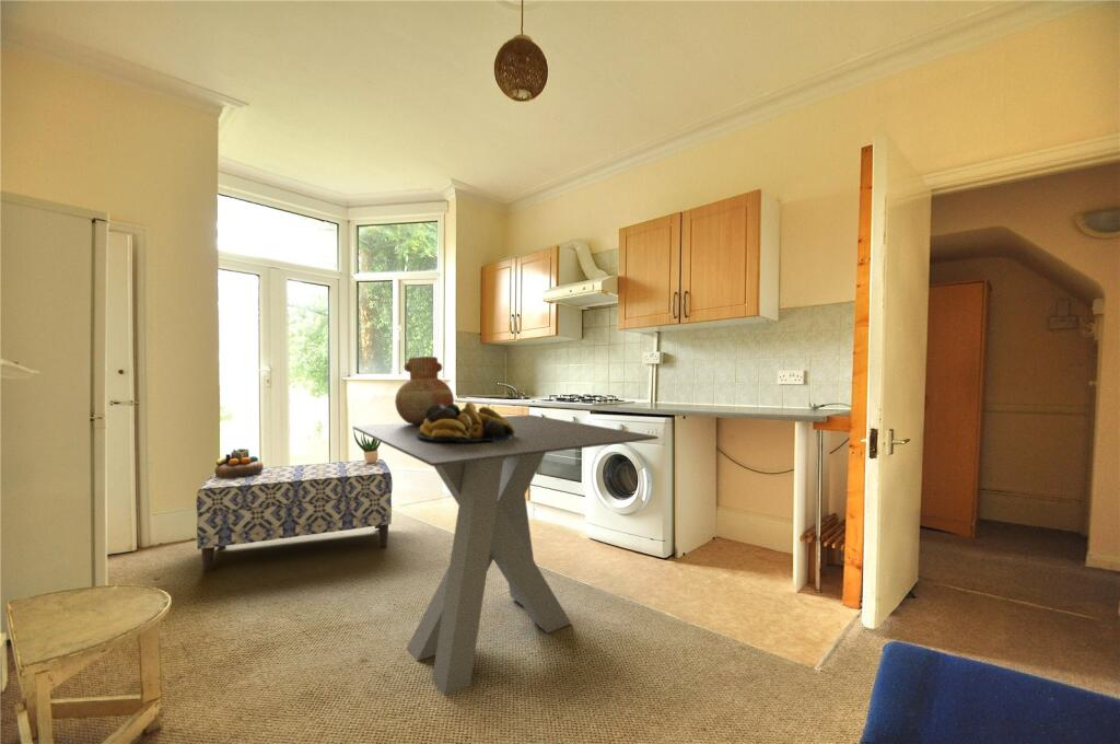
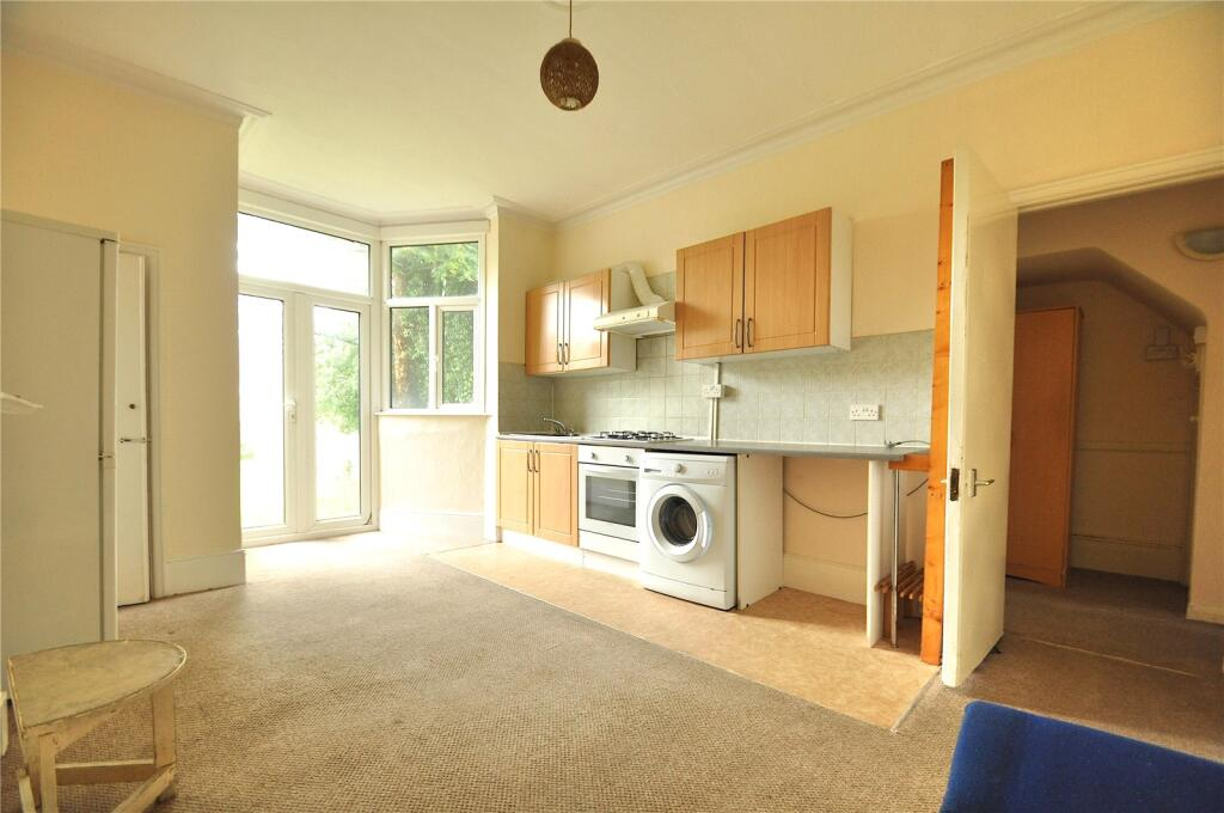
- decorative bowl [213,447,265,478]
- dining table [352,414,660,697]
- bench [195,458,394,572]
- potted plant [352,429,382,463]
- fruit bowl [417,400,515,442]
- vase [394,356,455,425]
